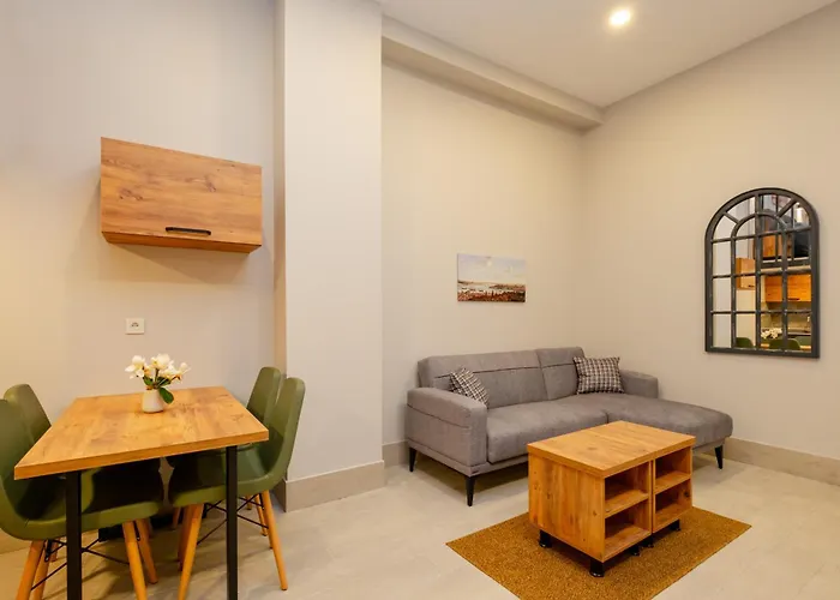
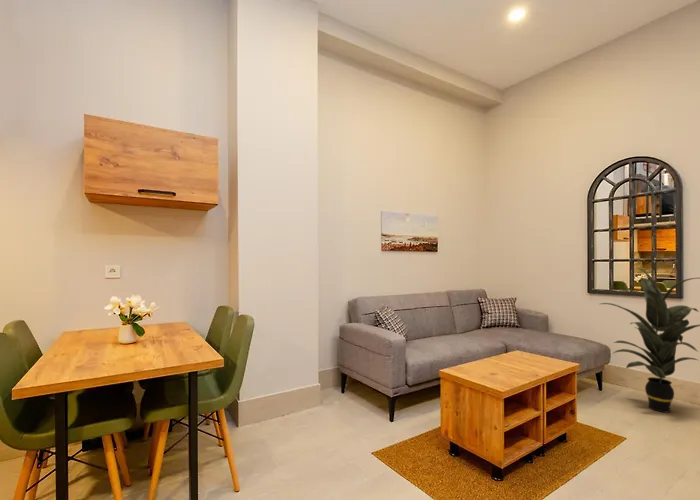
+ indoor plant [600,267,700,414]
